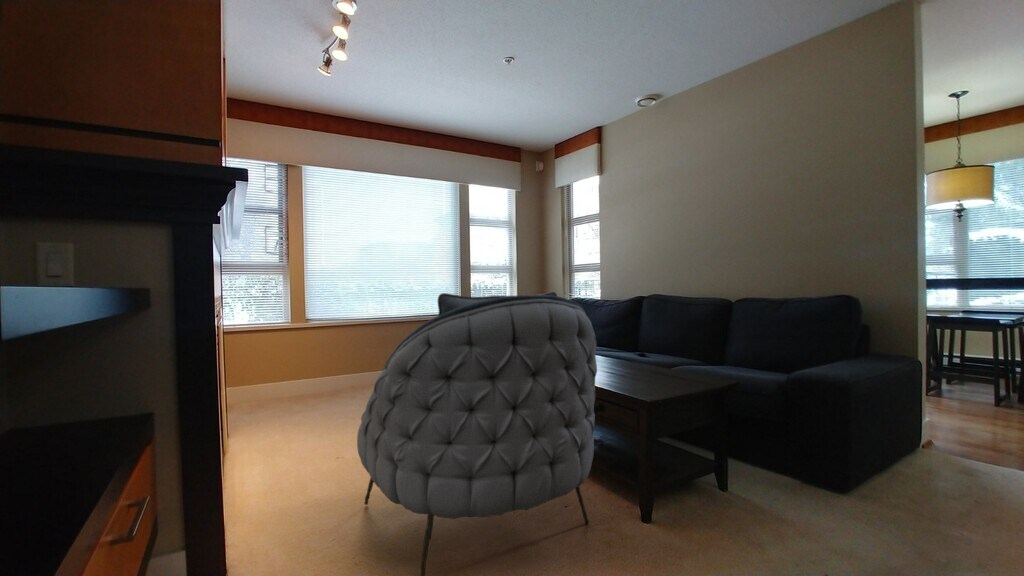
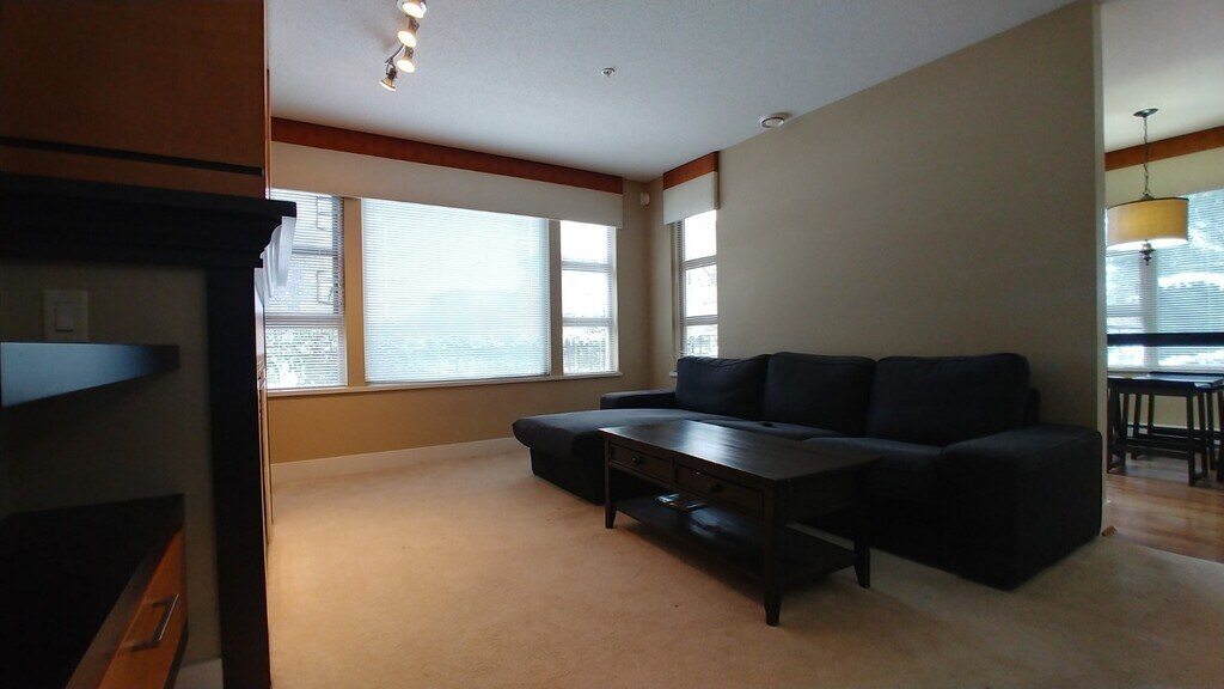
- armchair [356,291,598,576]
